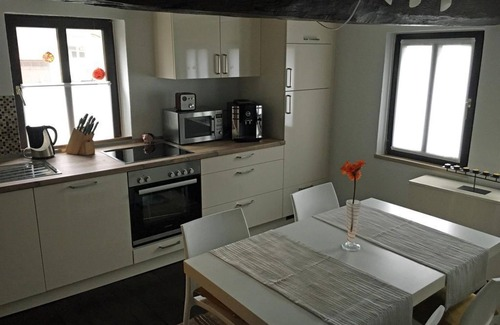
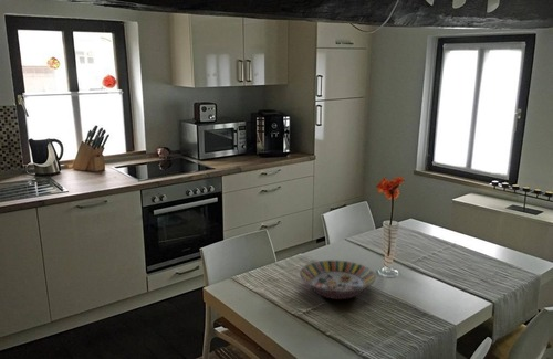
+ serving bowl [299,260,377,300]
